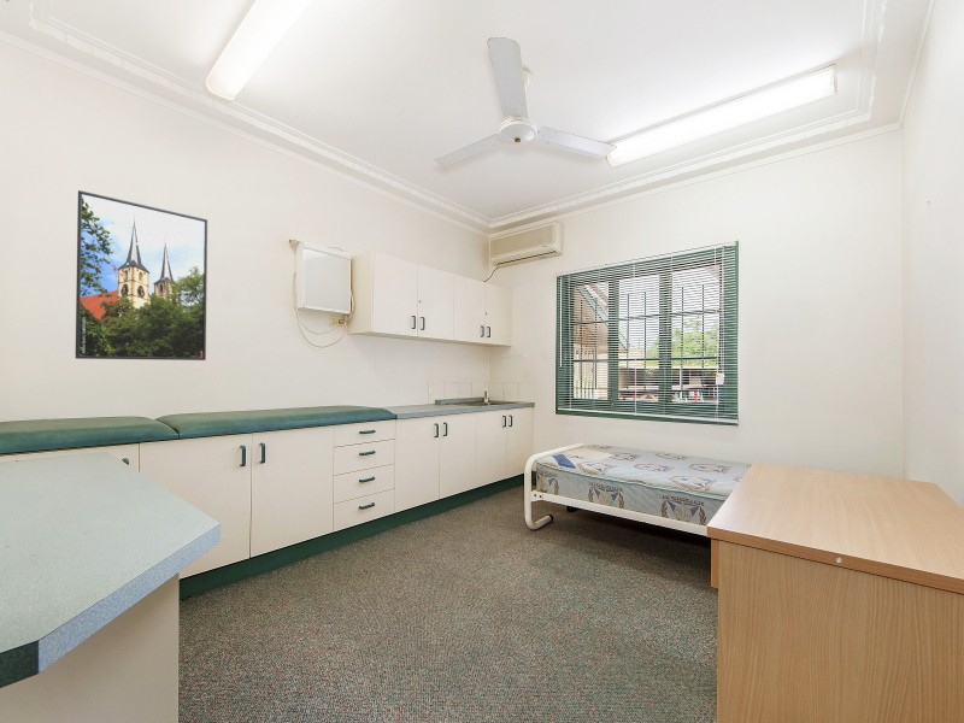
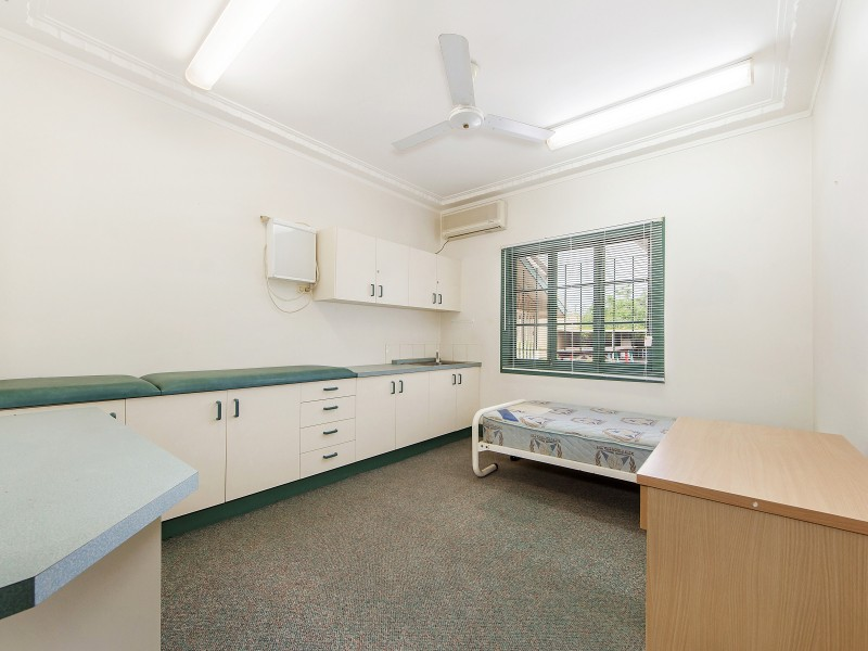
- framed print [75,189,208,362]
